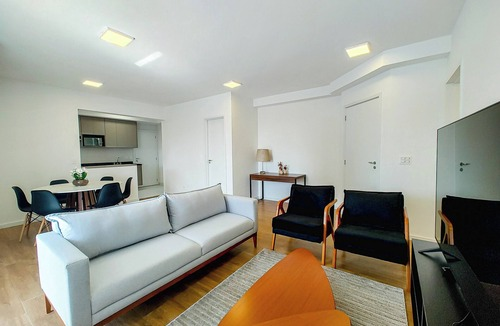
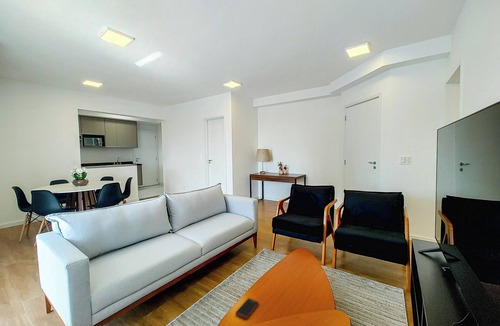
+ cell phone [235,297,260,320]
